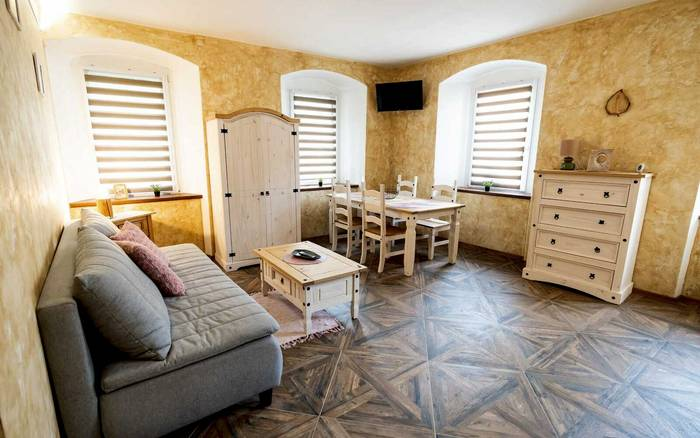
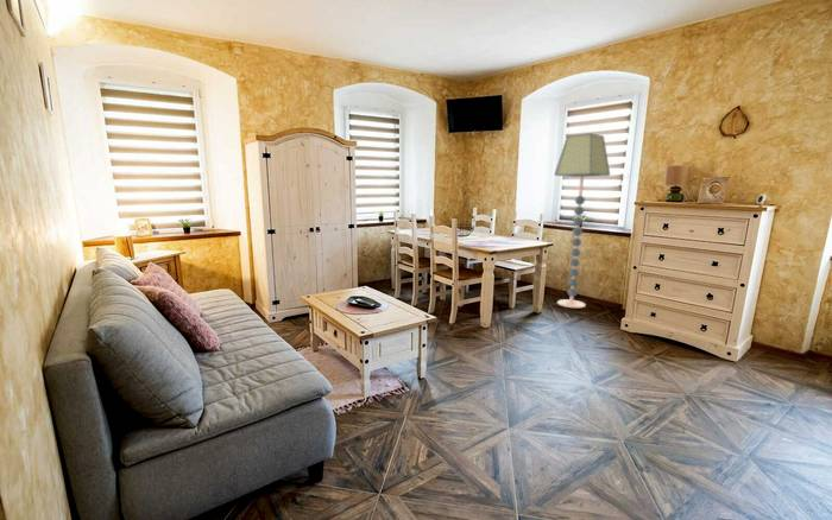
+ floor lamp [554,132,611,309]
